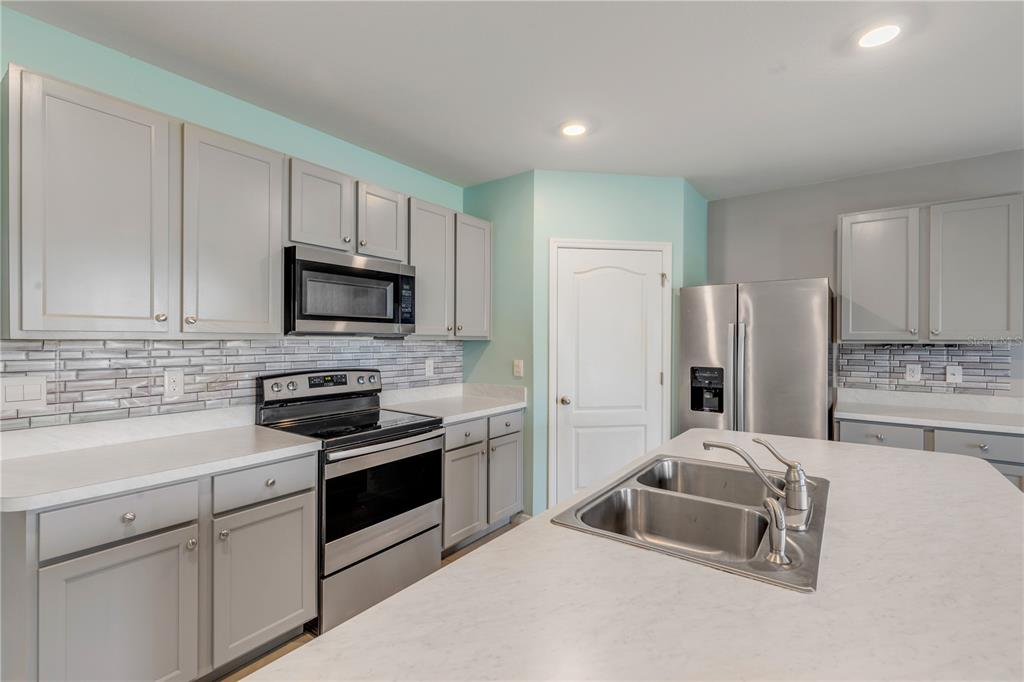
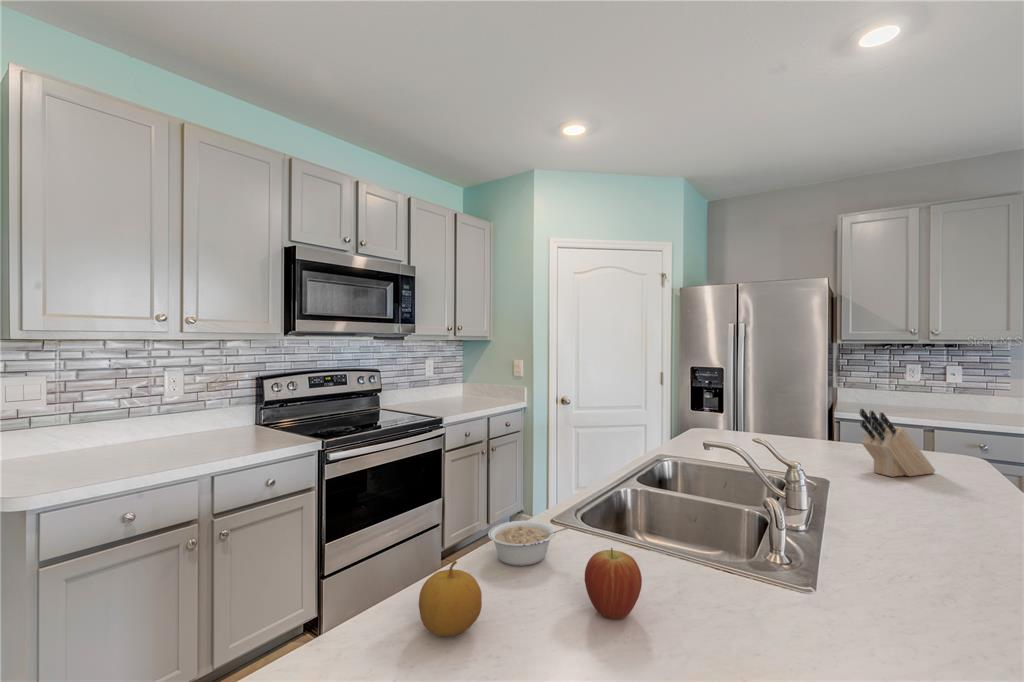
+ knife block [859,408,937,478]
+ legume [487,520,571,567]
+ fruit [418,560,483,637]
+ fruit [584,547,643,620]
